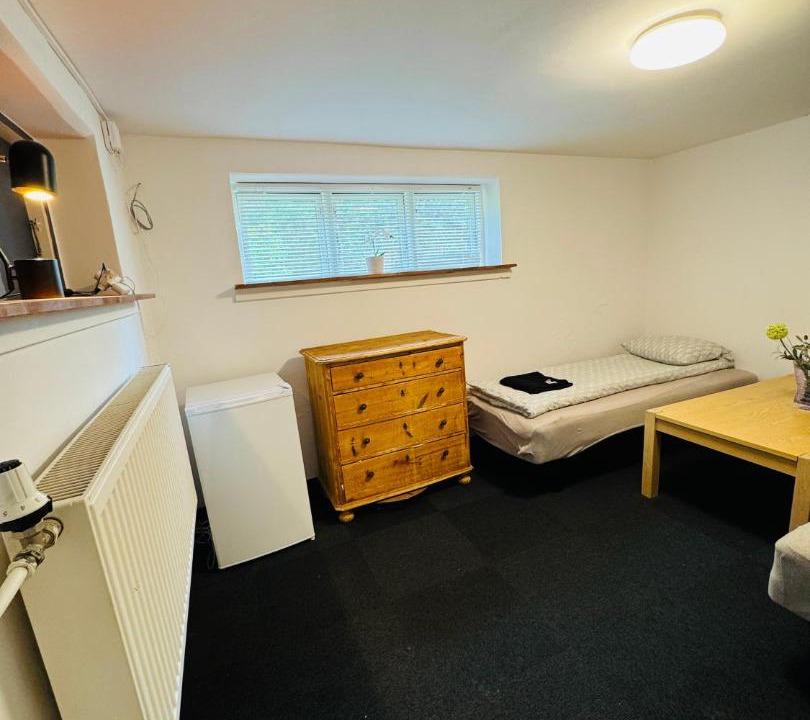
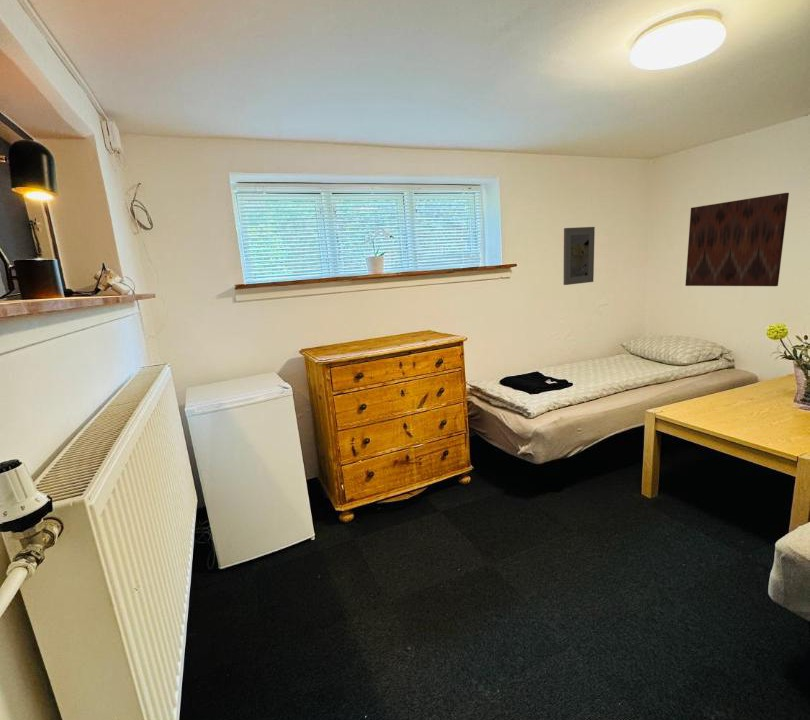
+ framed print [563,226,596,286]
+ wall art [684,192,790,287]
